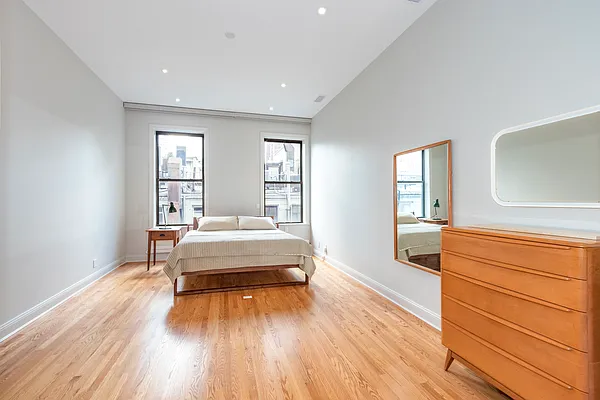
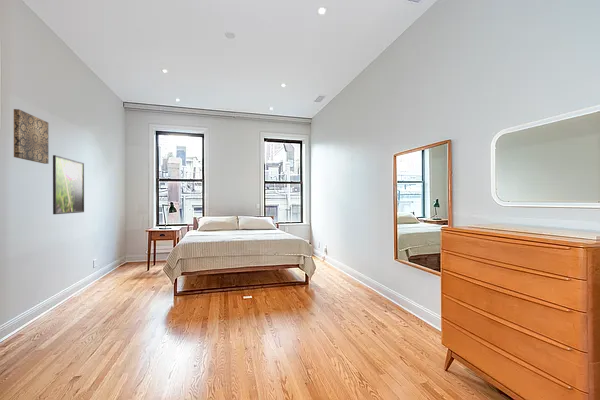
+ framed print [52,154,85,215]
+ wall art [13,108,50,165]
